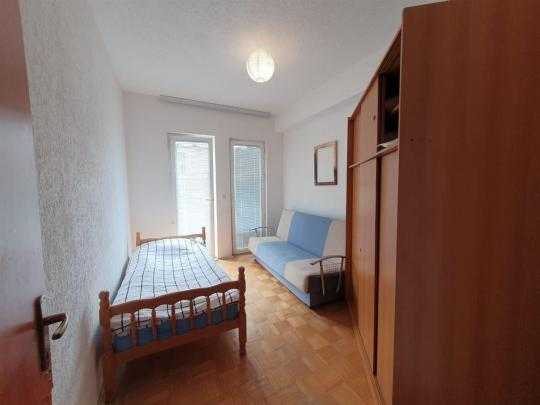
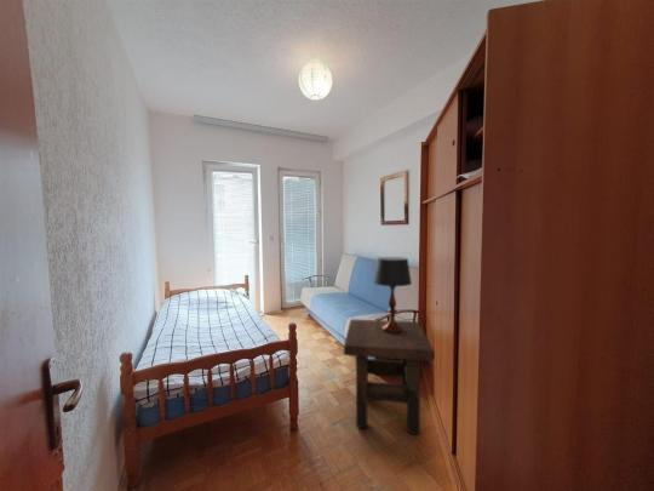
+ side table [343,318,436,435]
+ table lamp [373,256,413,333]
